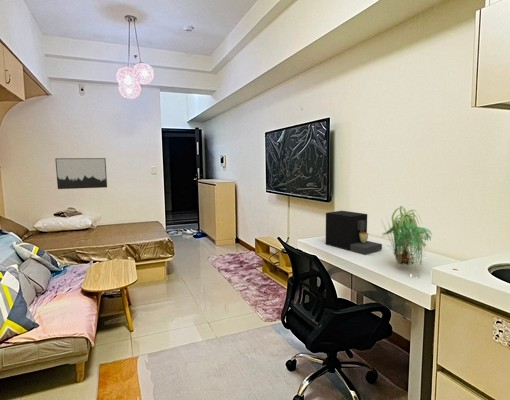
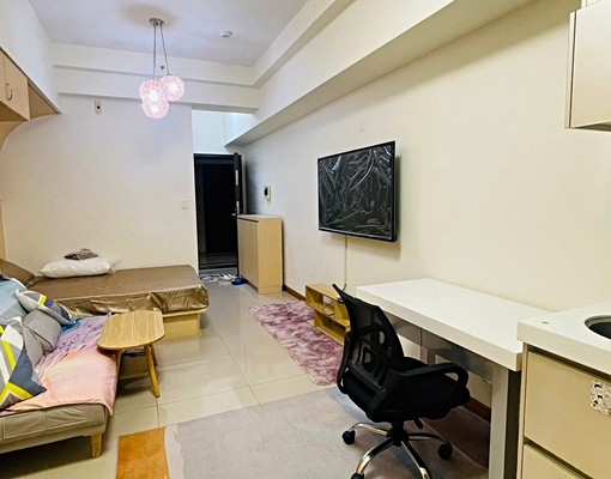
- coffee maker [325,210,383,255]
- plant [380,205,433,279]
- wall art [54,157,108,190]
